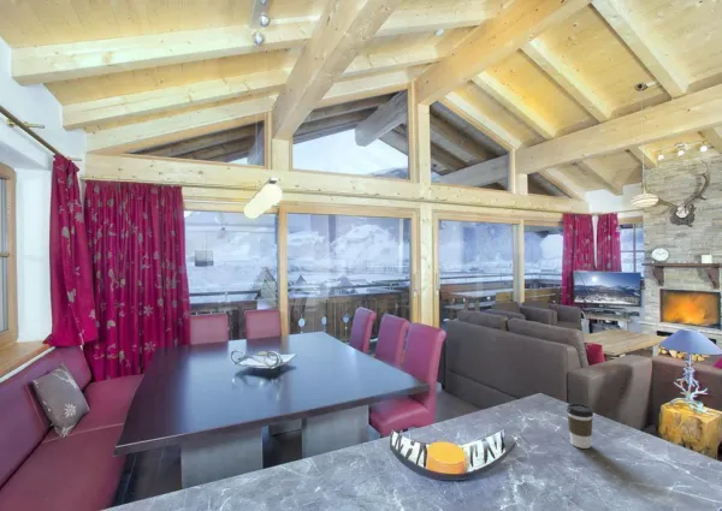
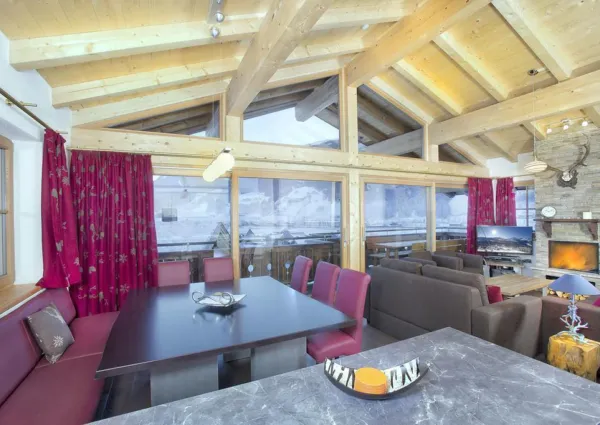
- coffee cup [566,403,594,450]
